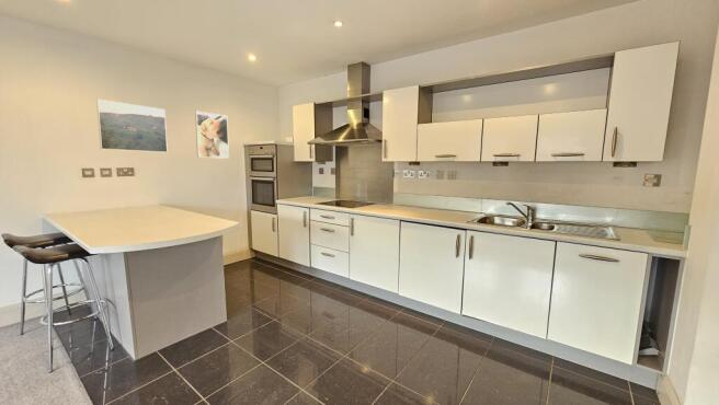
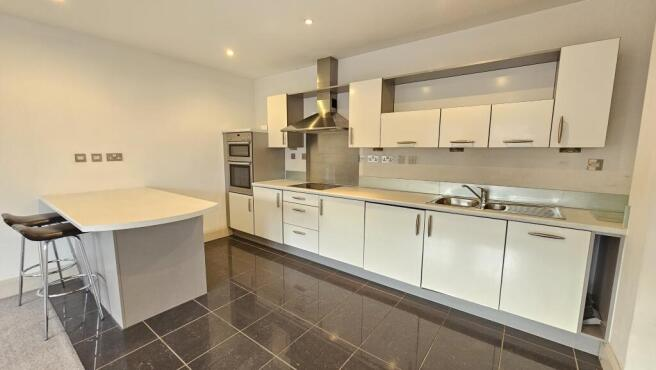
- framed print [194,109,230,160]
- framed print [95,99,169,153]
